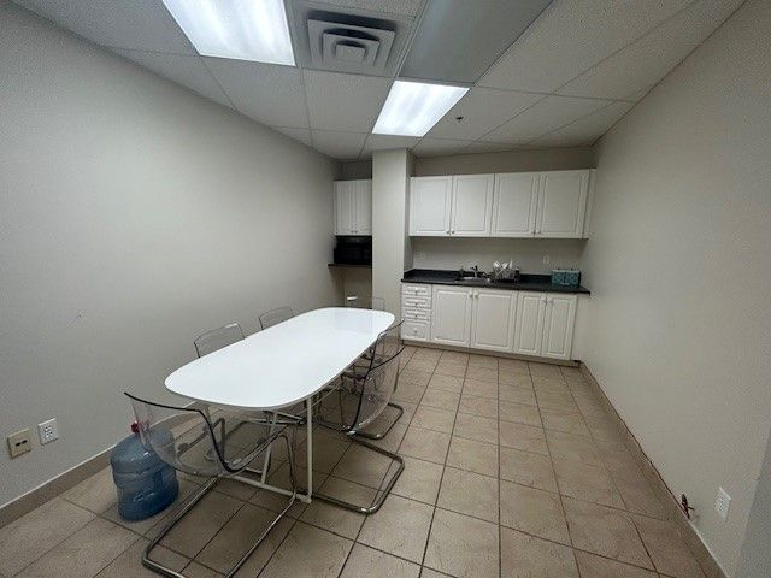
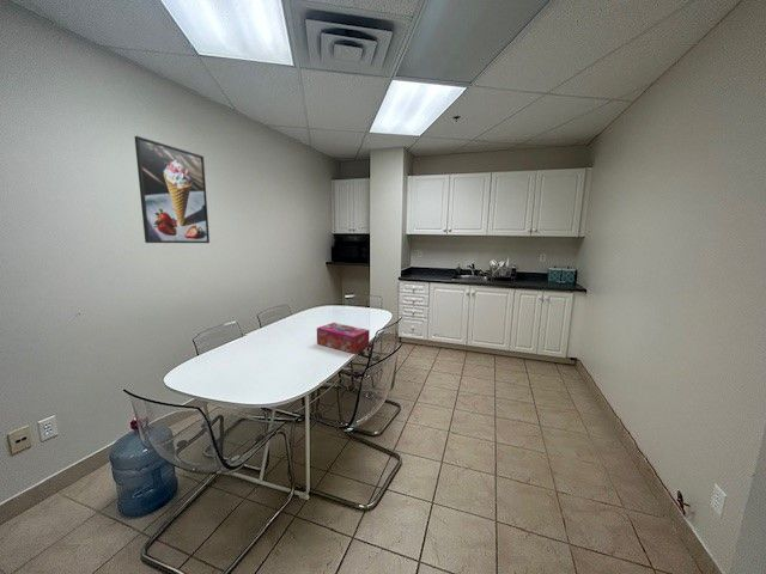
+ tissue box [316,322,371,354]
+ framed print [133,135,211,244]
